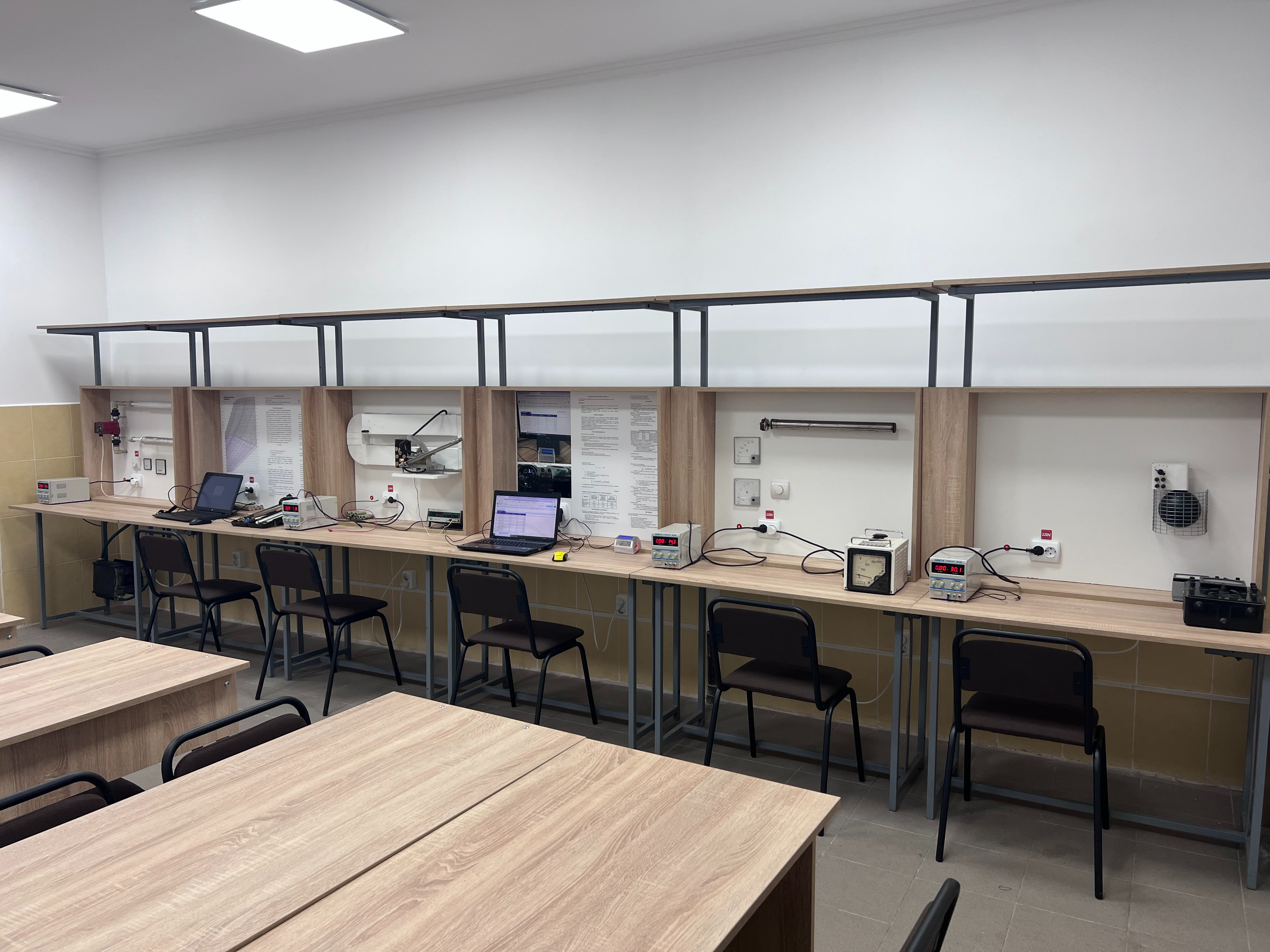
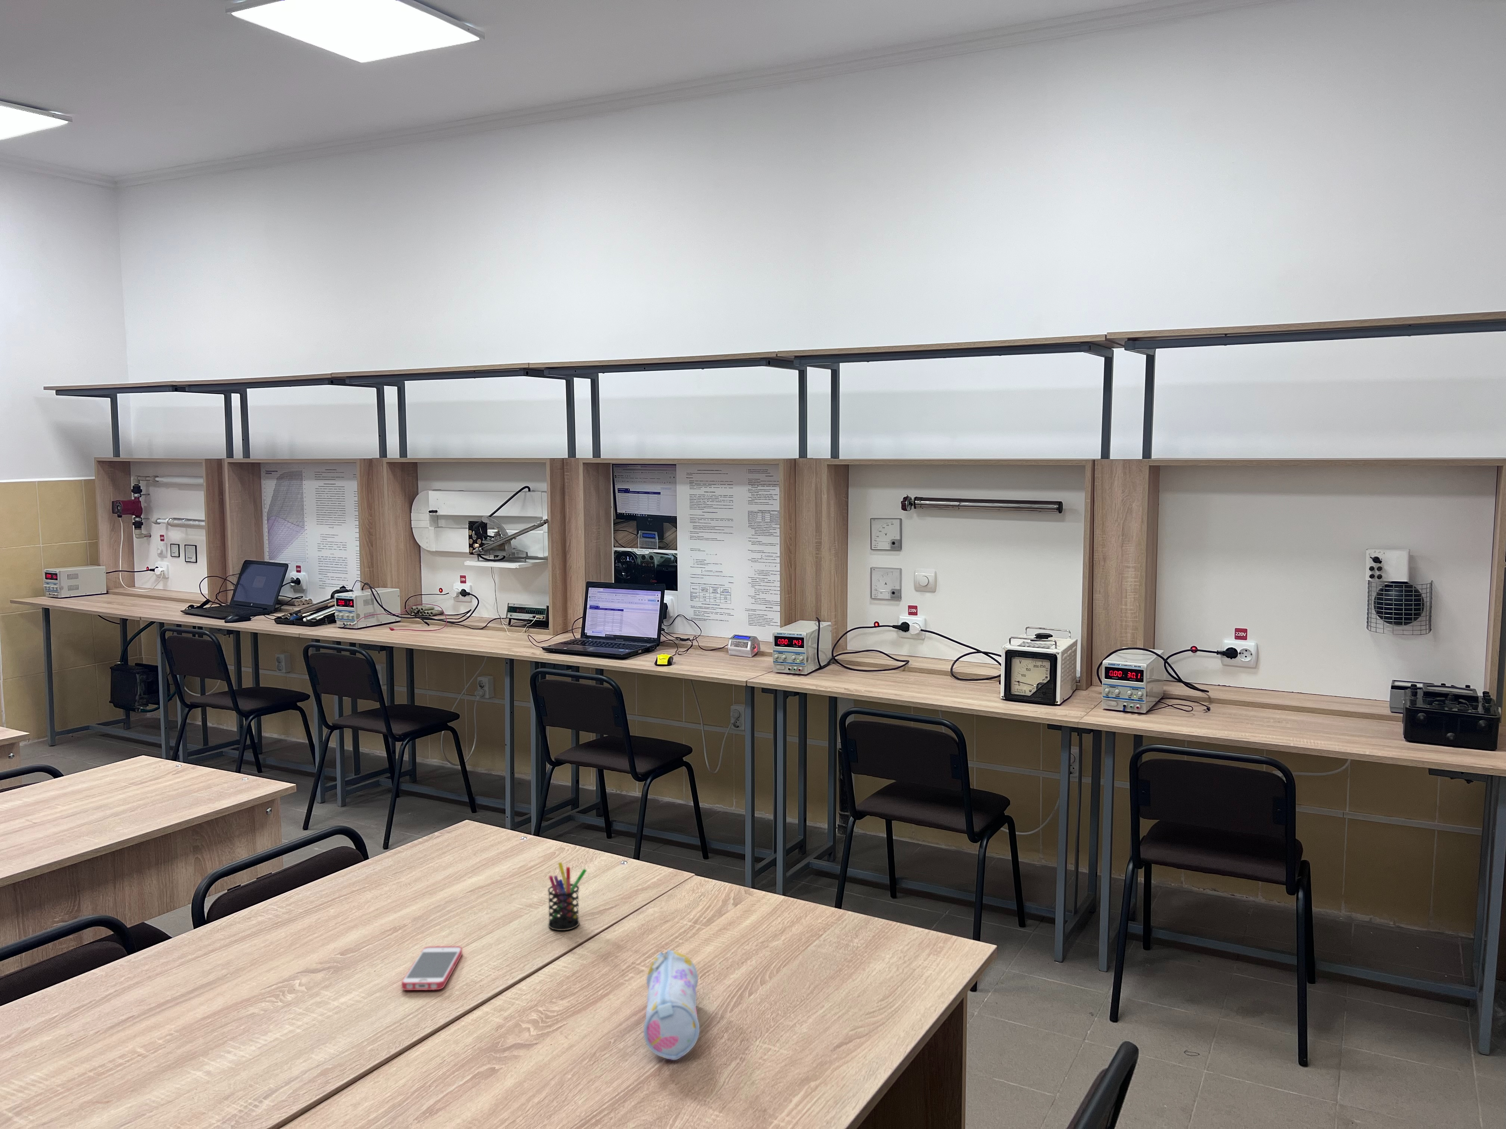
+ smartphone [401,945,462,990]
+ pen holder [548,862,587,931]
+ pencil case [643,949,700,1060]
